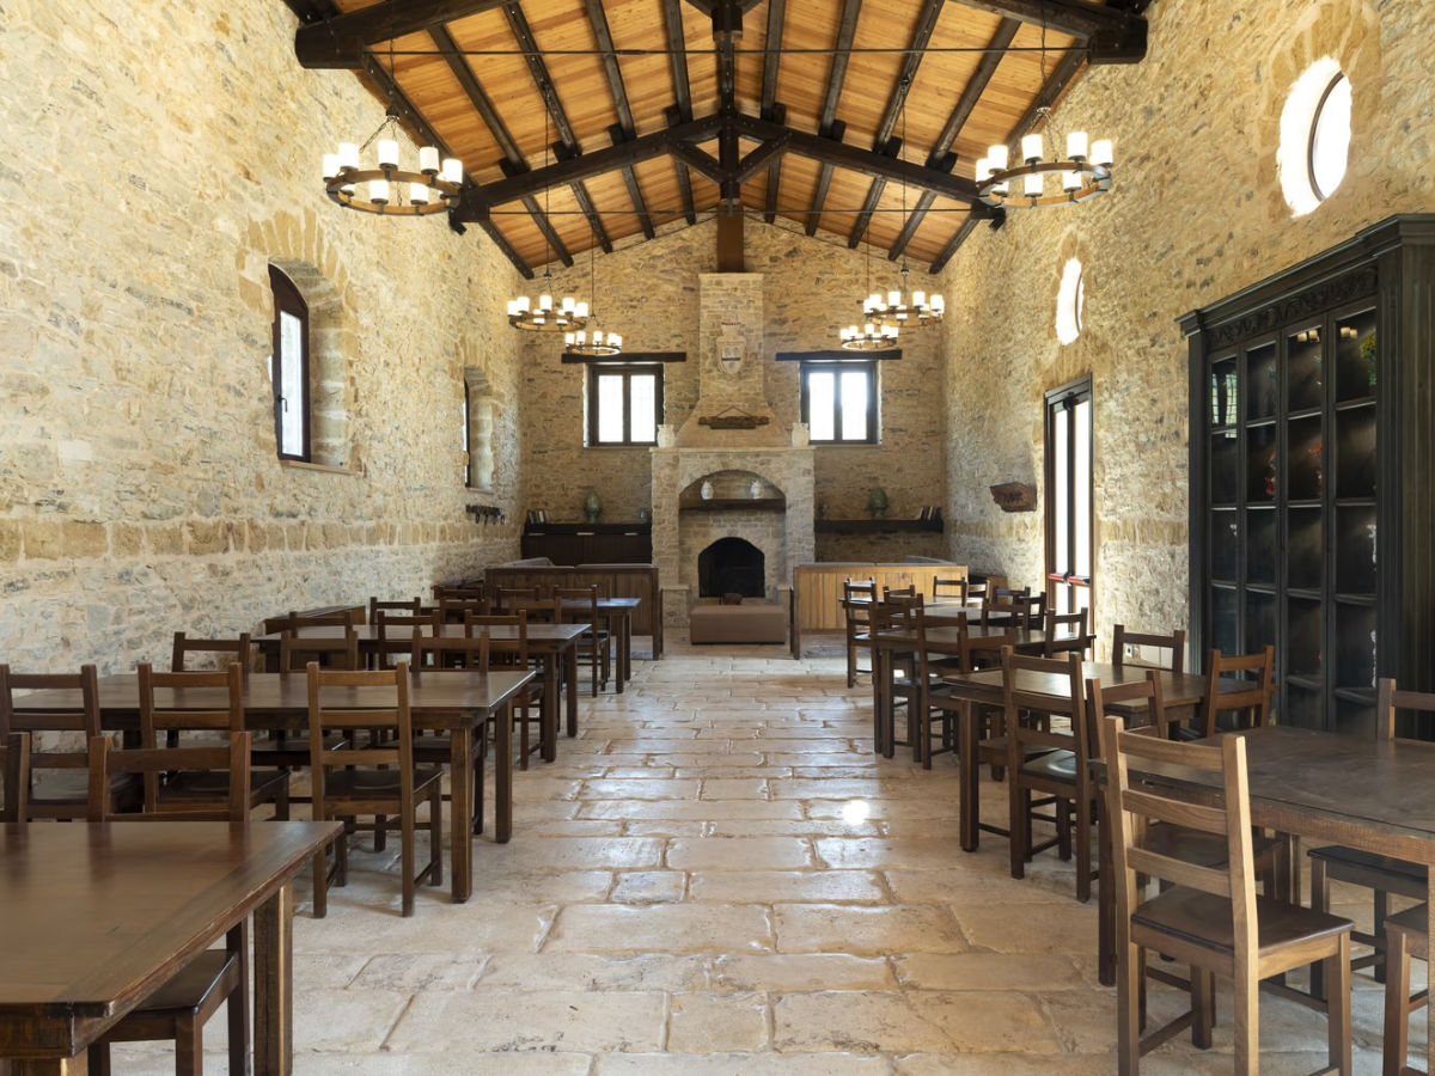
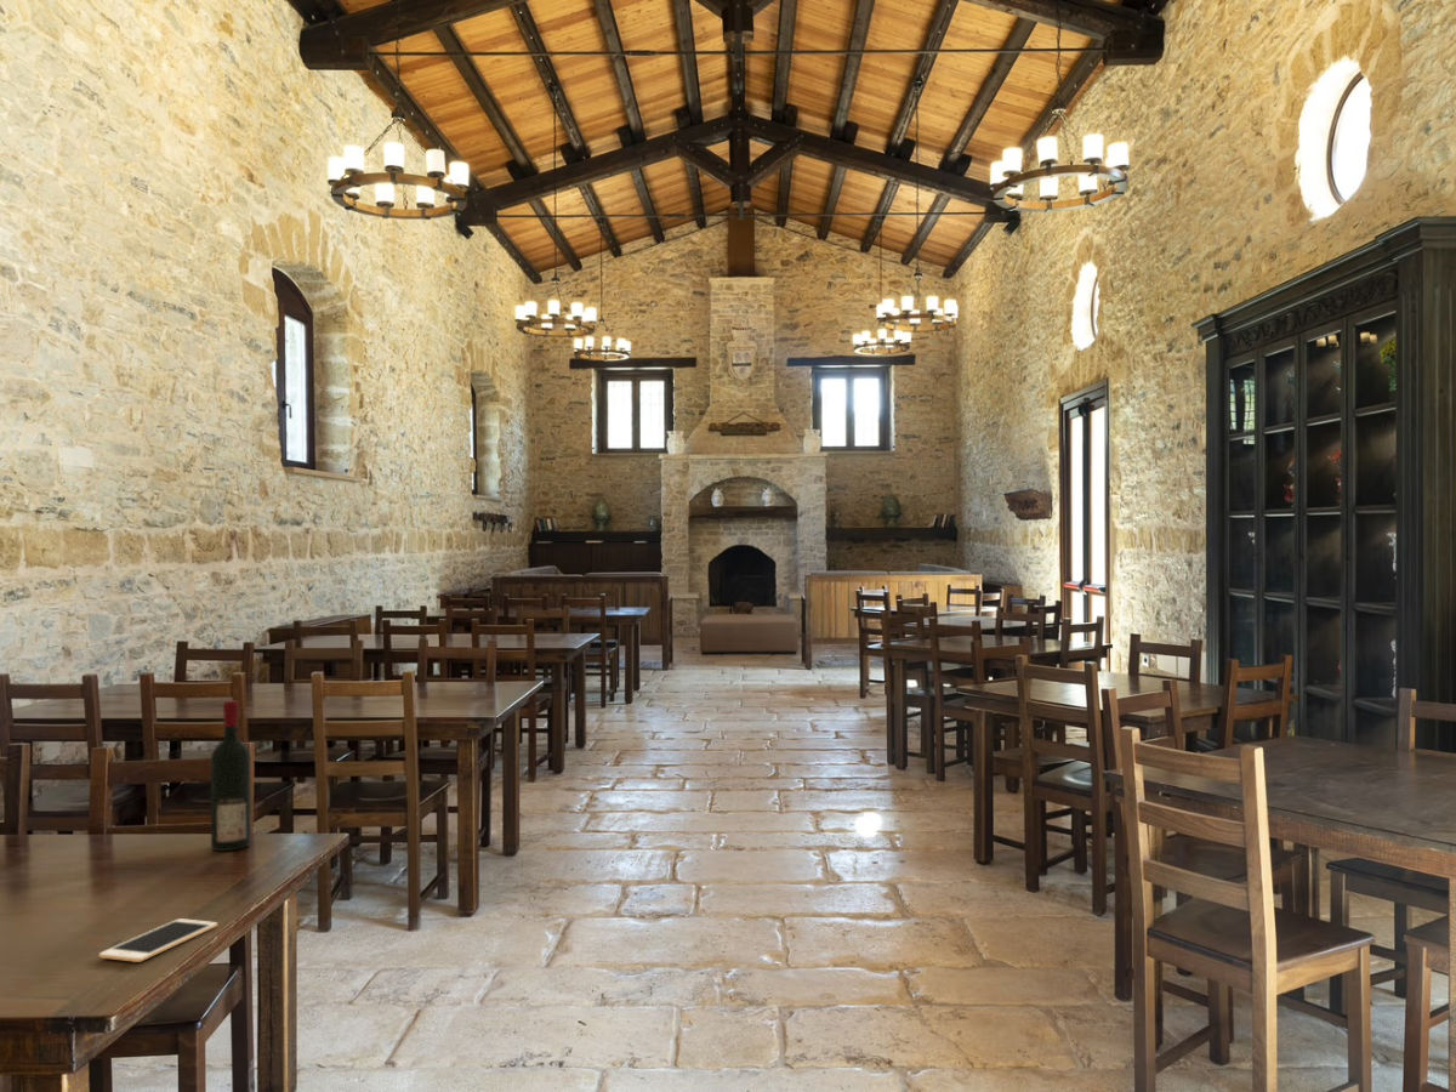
+ cell phone [98,917,218,963]
+ alcohol [210,699,252,852]
